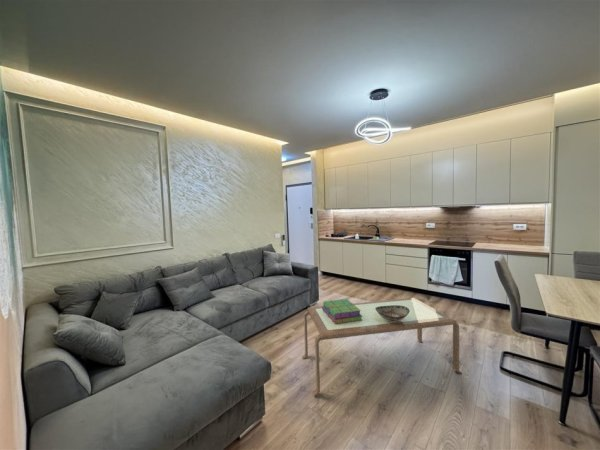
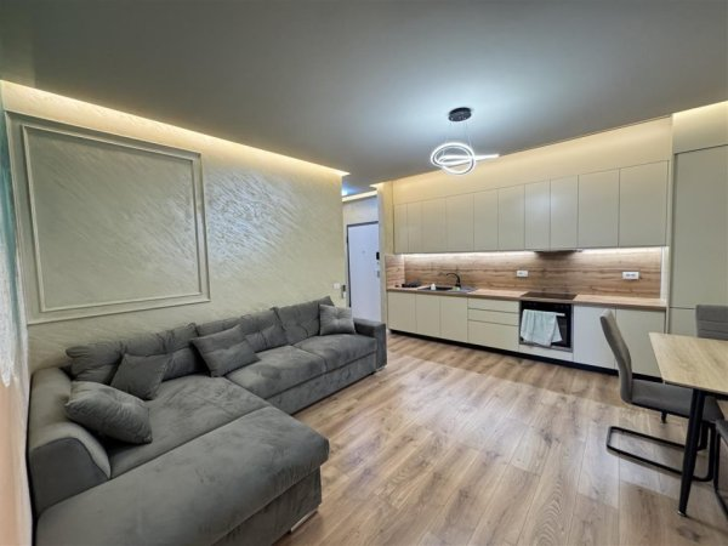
- decorative bowl [375,305,410,322]
- stack of books [322,298,362,324]
- coffee table [301,297,463,397]
